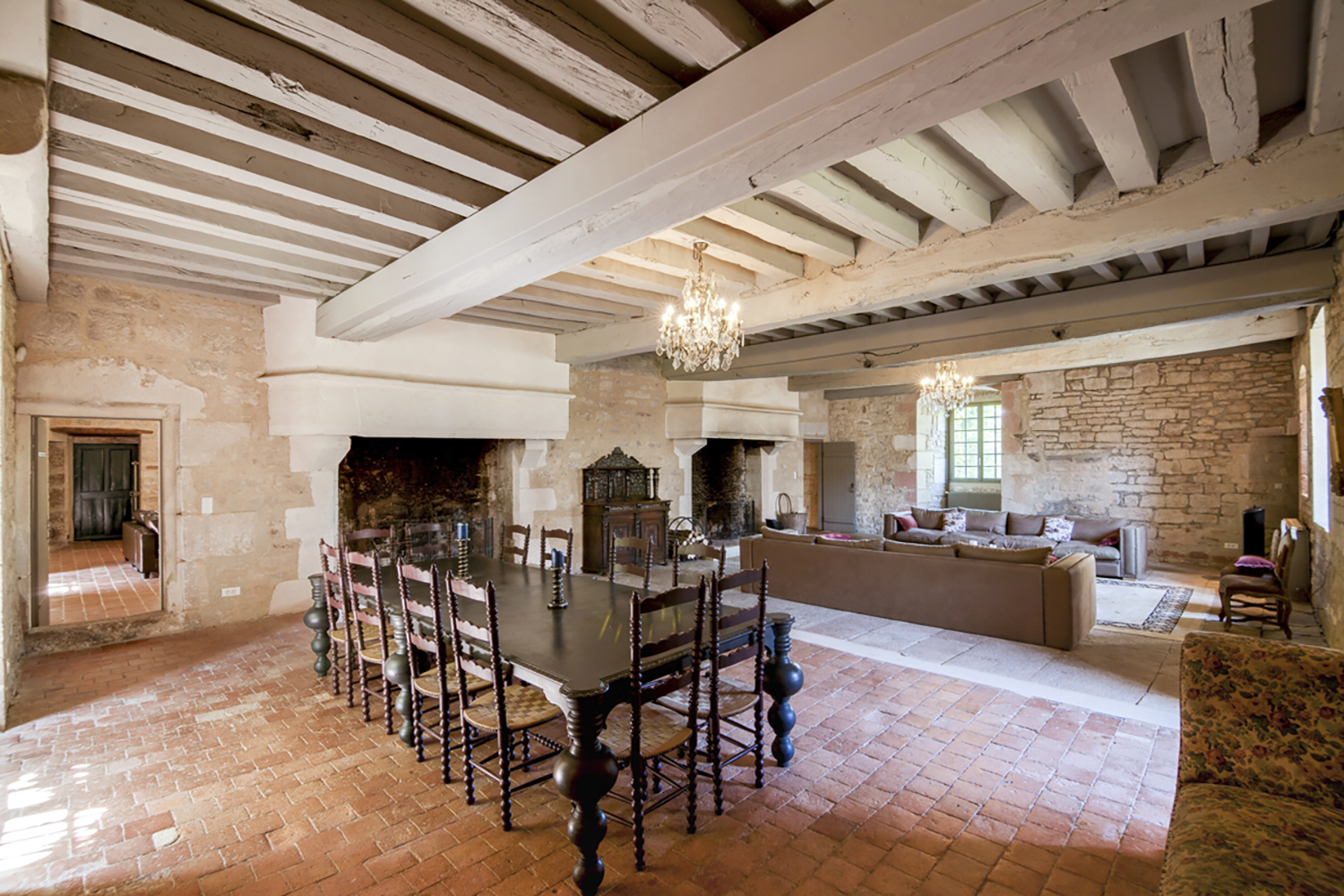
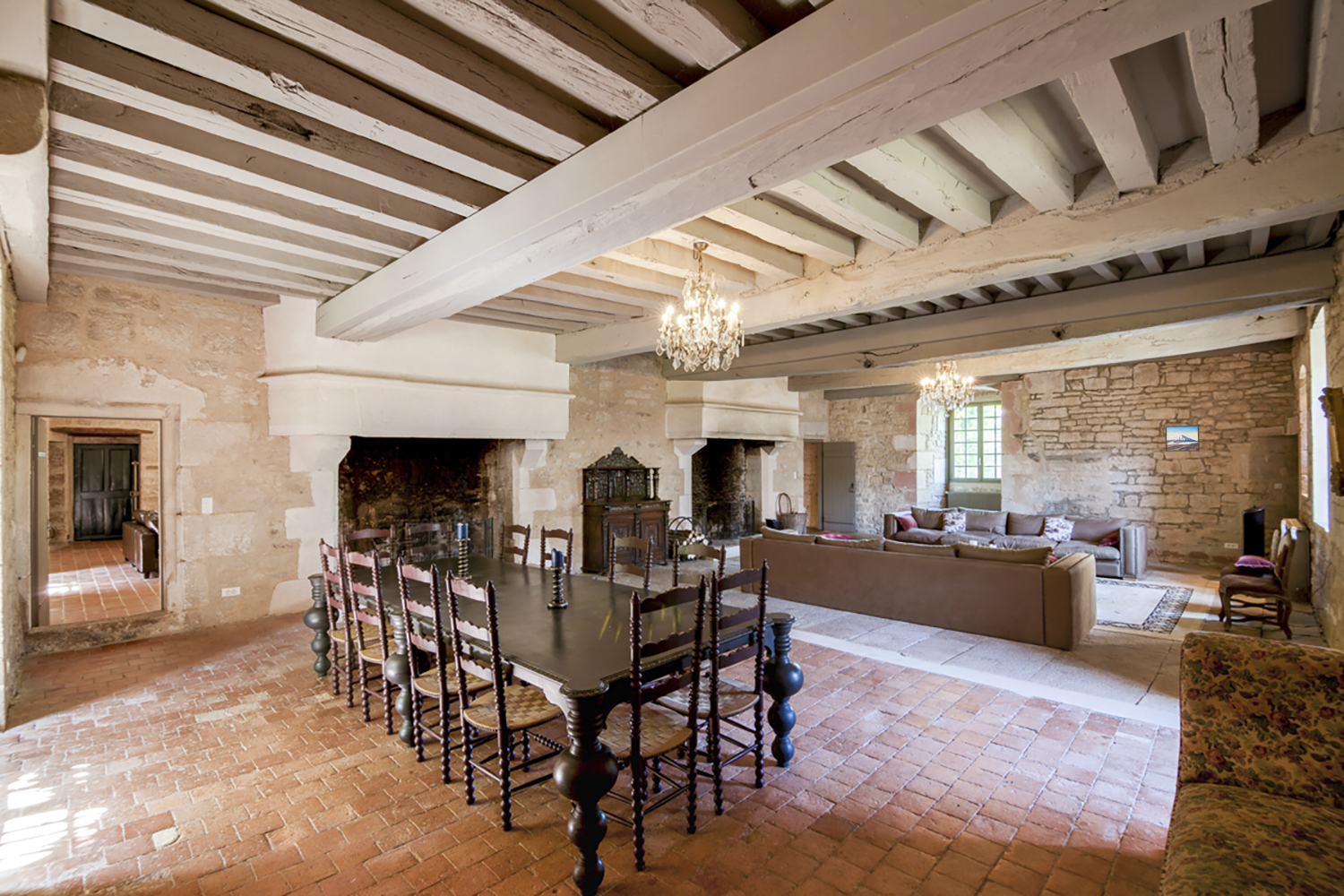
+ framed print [1165,424,1201,452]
